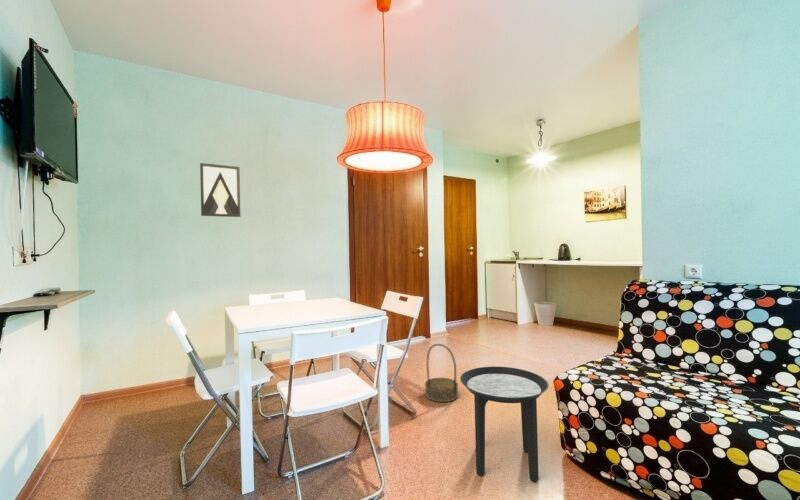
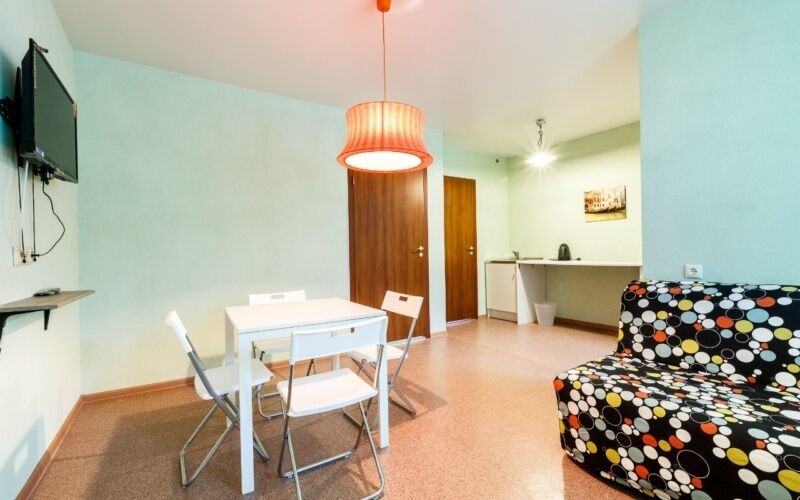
- side table [459,365,550,483]
- wall art [199,162,241,218]
- basket [424,343,459,403]
